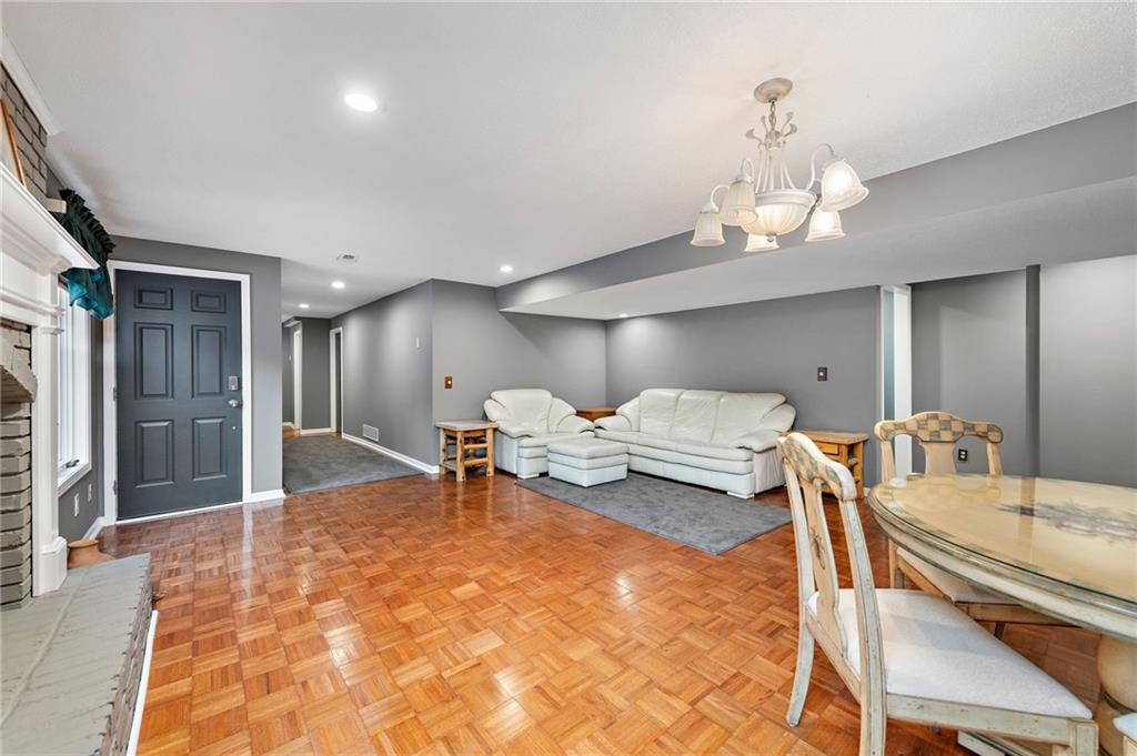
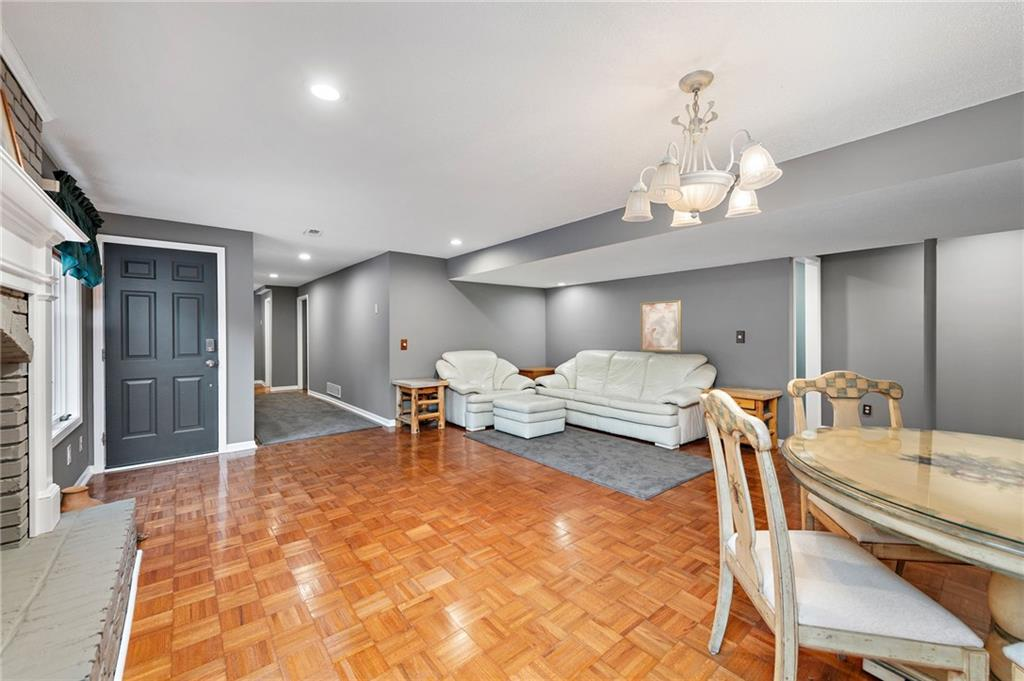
+ wall art [639,299,682,353]
